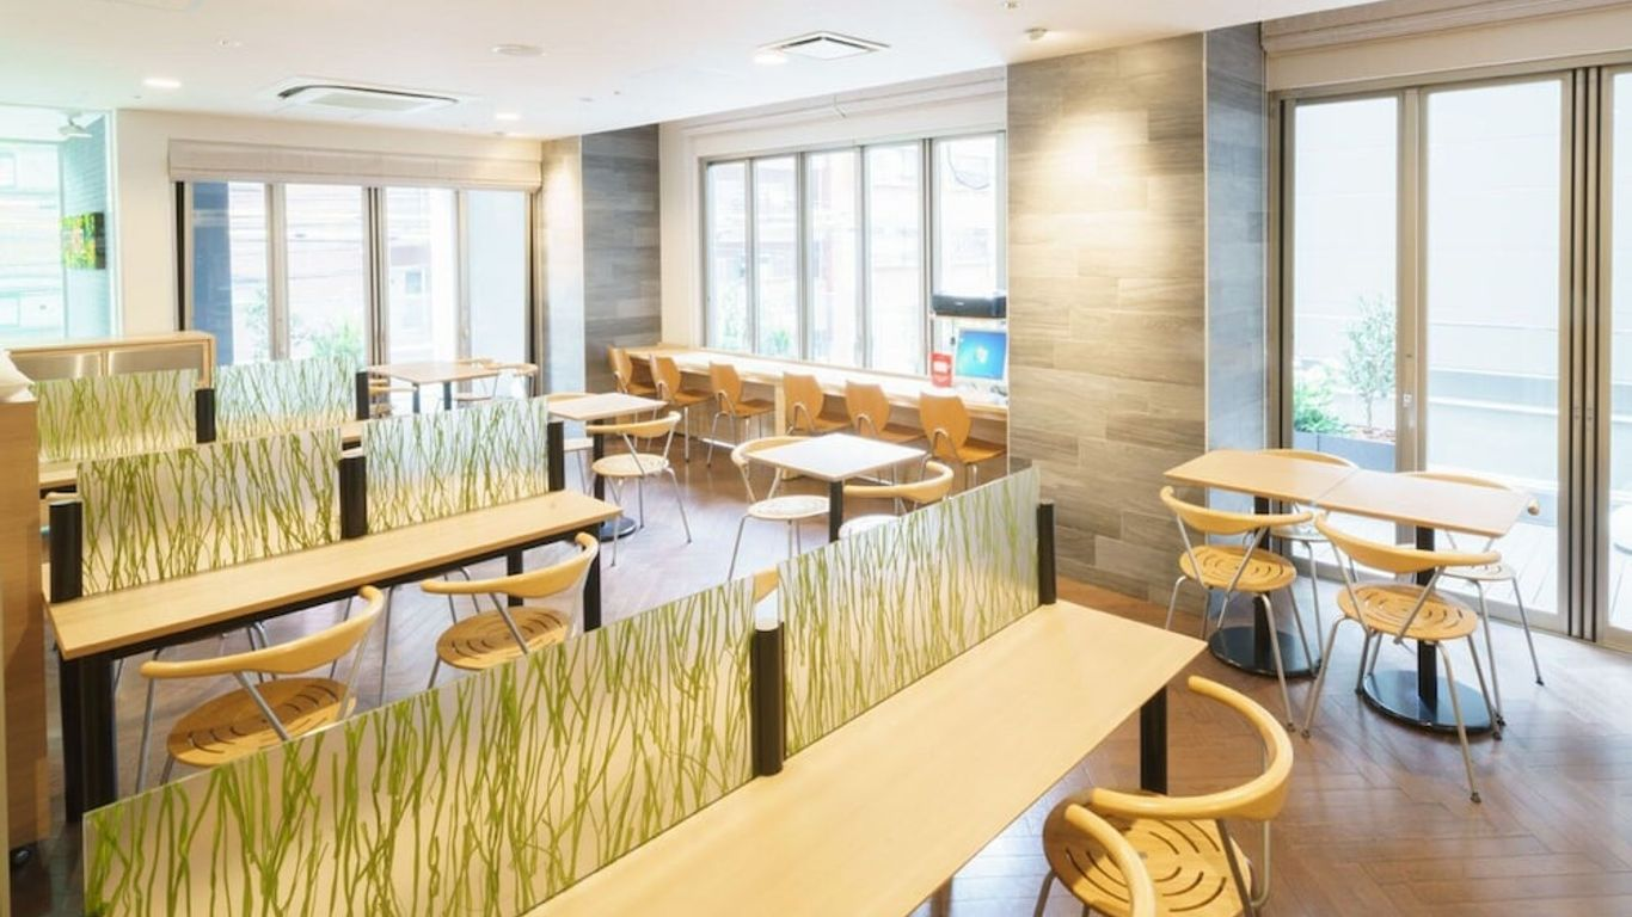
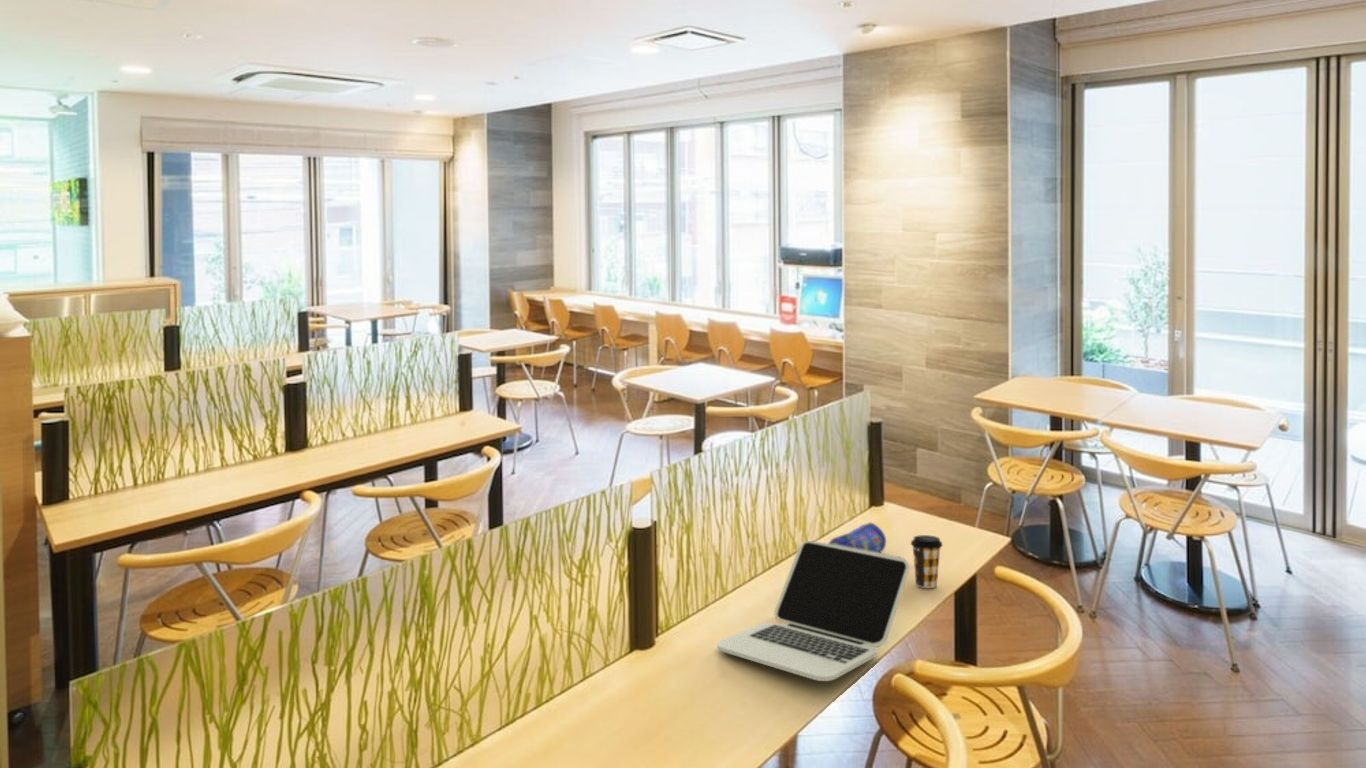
+ coffee cup [910,534,944,589]
+ laptop [716,540,910,682]
+ pencil case [827,521,887,553]
